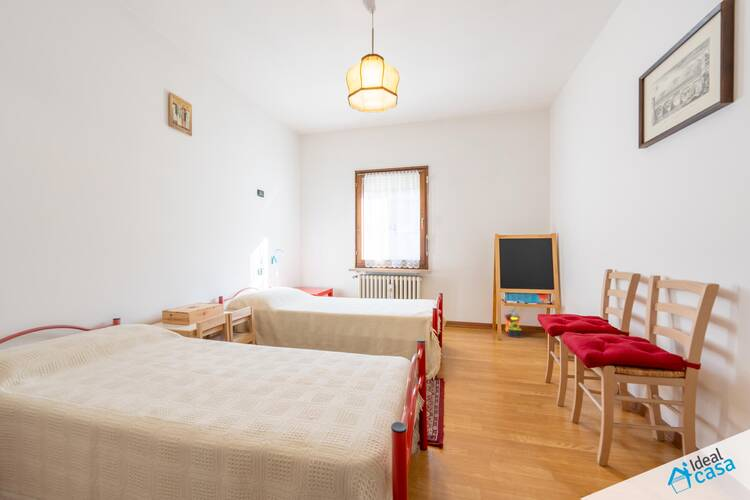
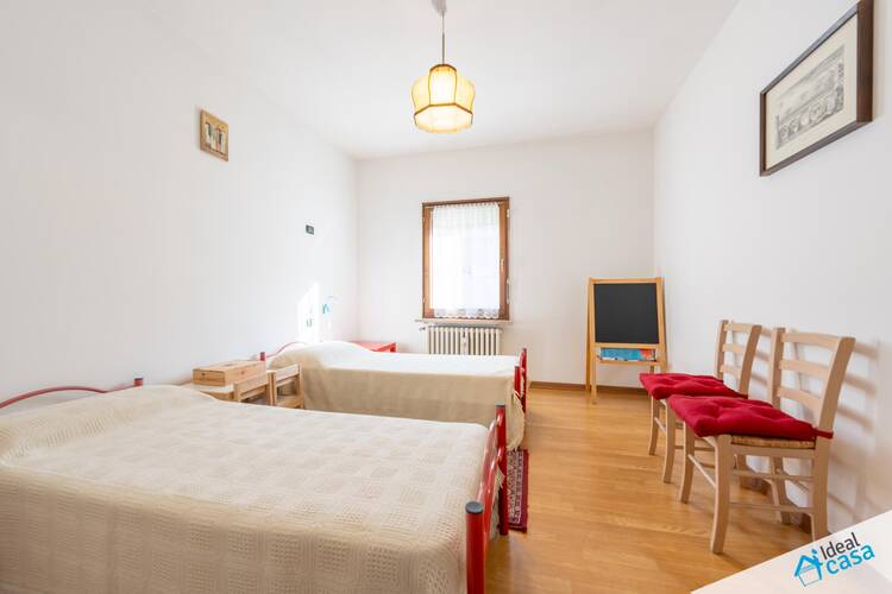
- toy train [503,306,524,339]
